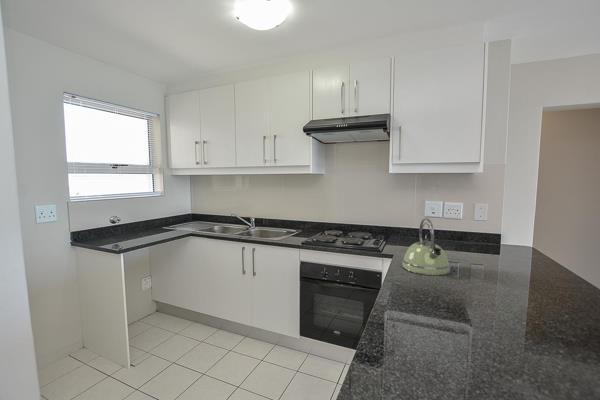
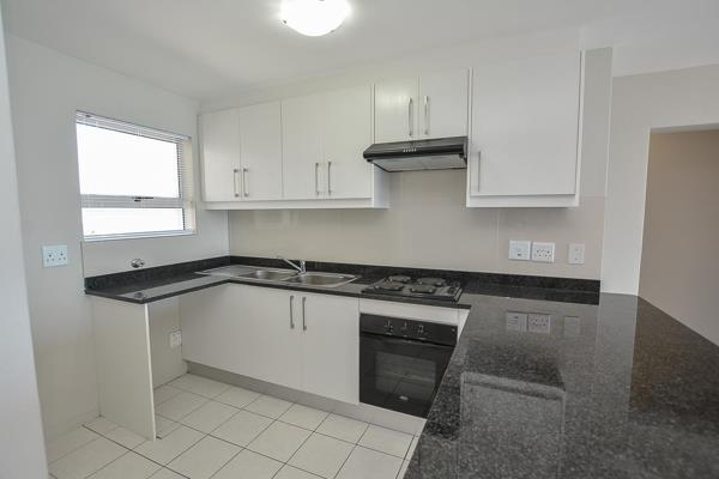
- kettle [401,217,452,277]
